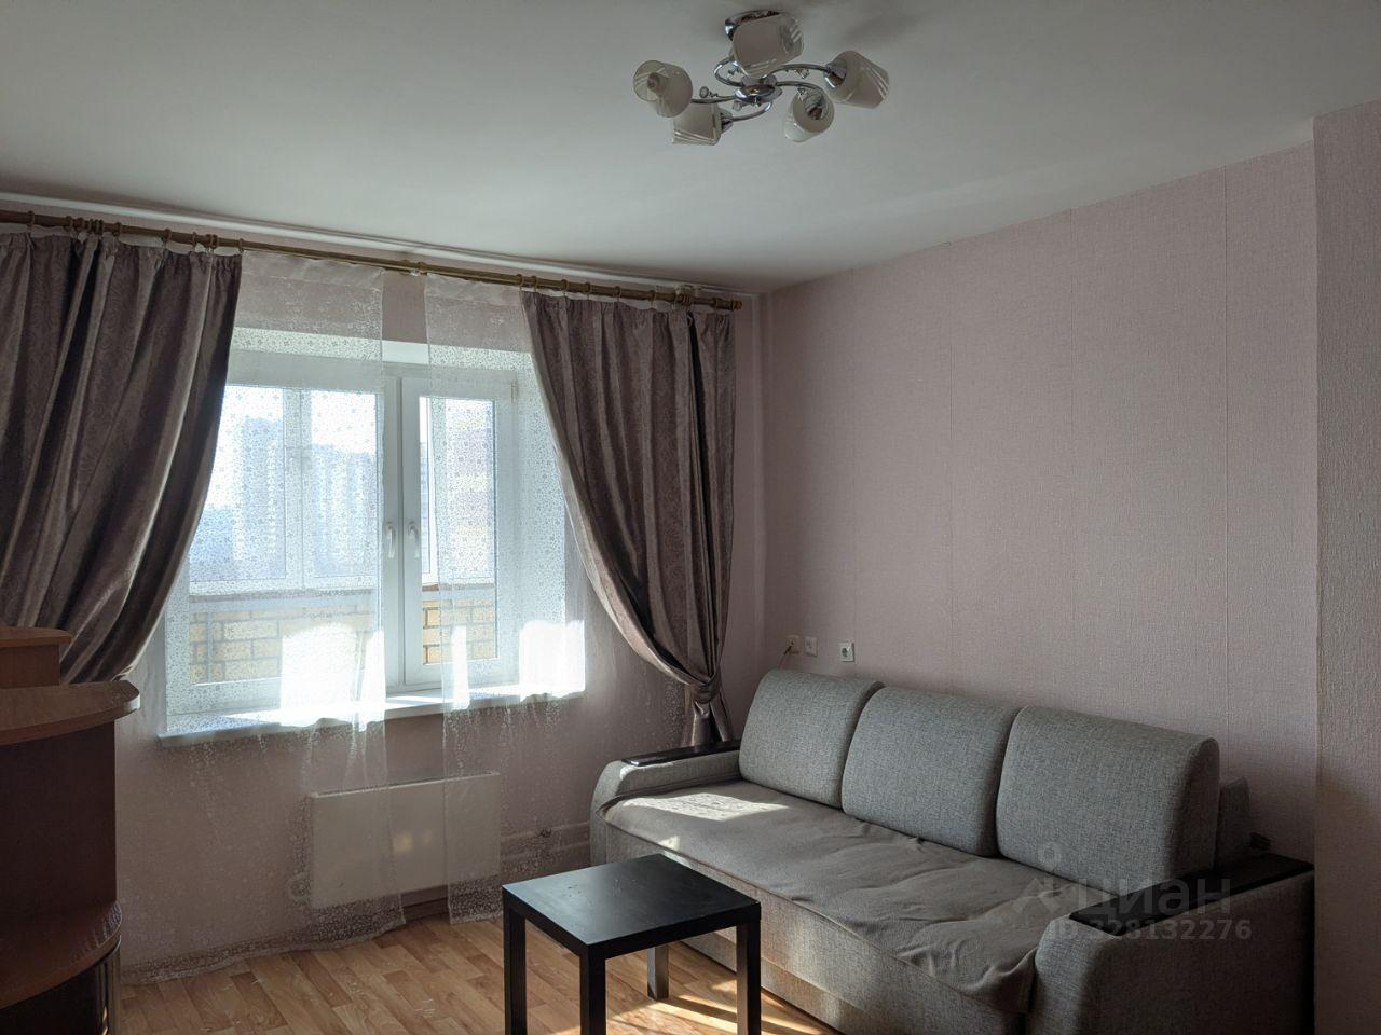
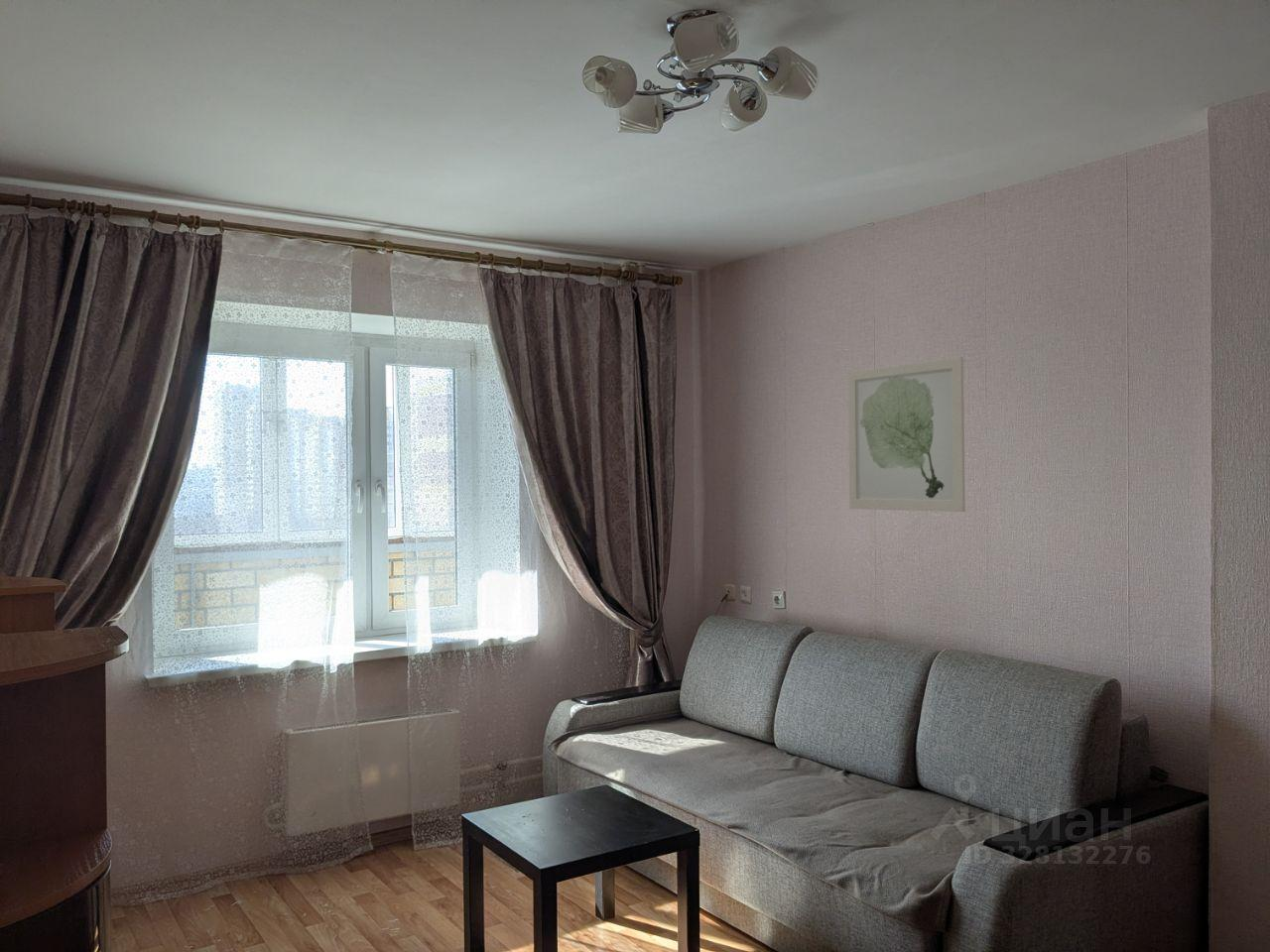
+ wall art [847,356,966,513]
